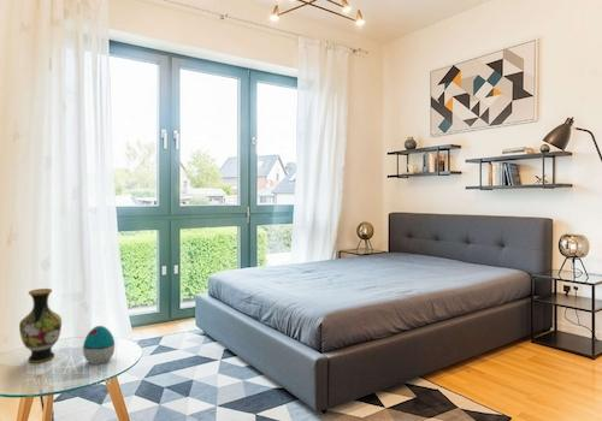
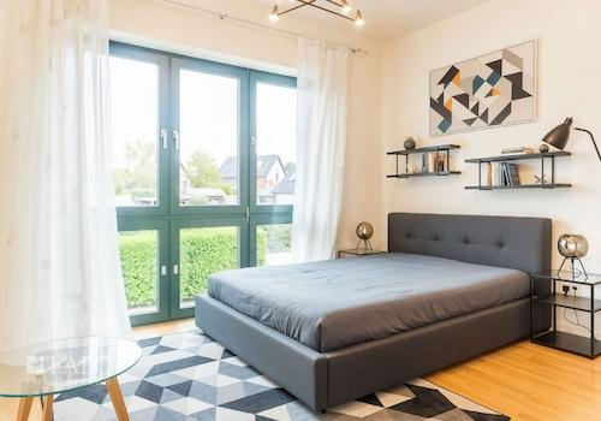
- decorative egg [82,325,116,366]
- vase [18,287,63,363]
